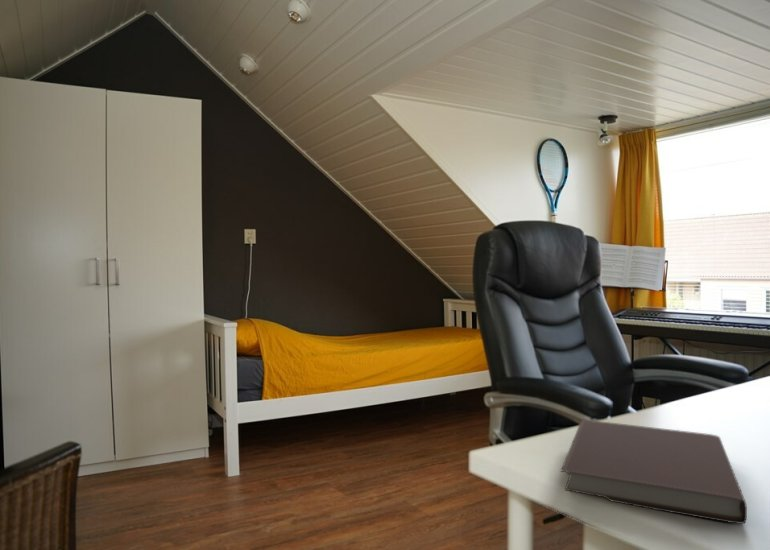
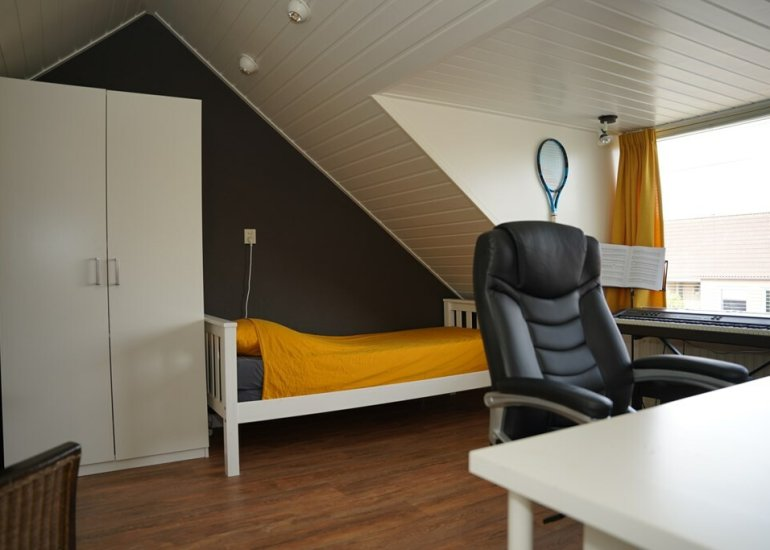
- notebook [560,418,748,525]
